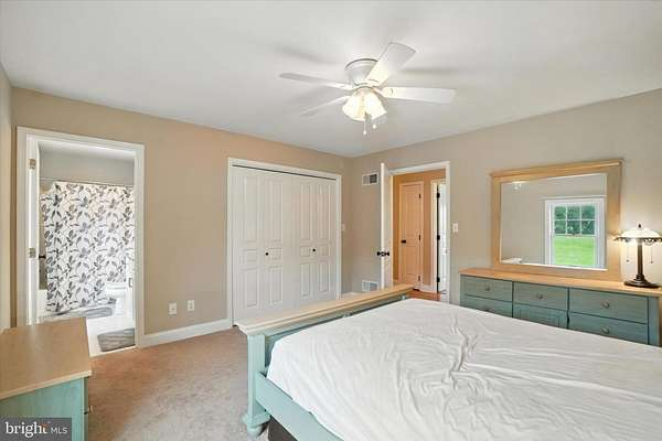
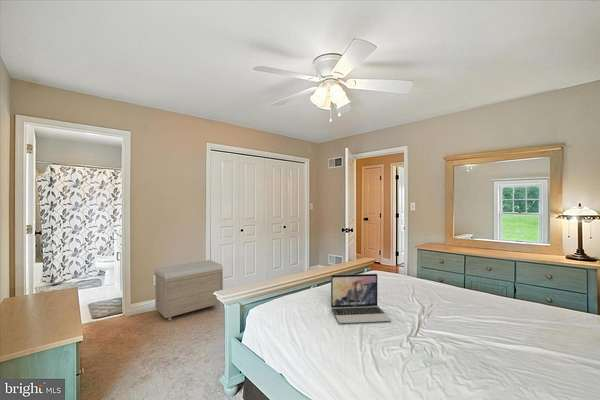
+ storage bench [154,259,224,321]
+ laptop [330,273,392,324]
